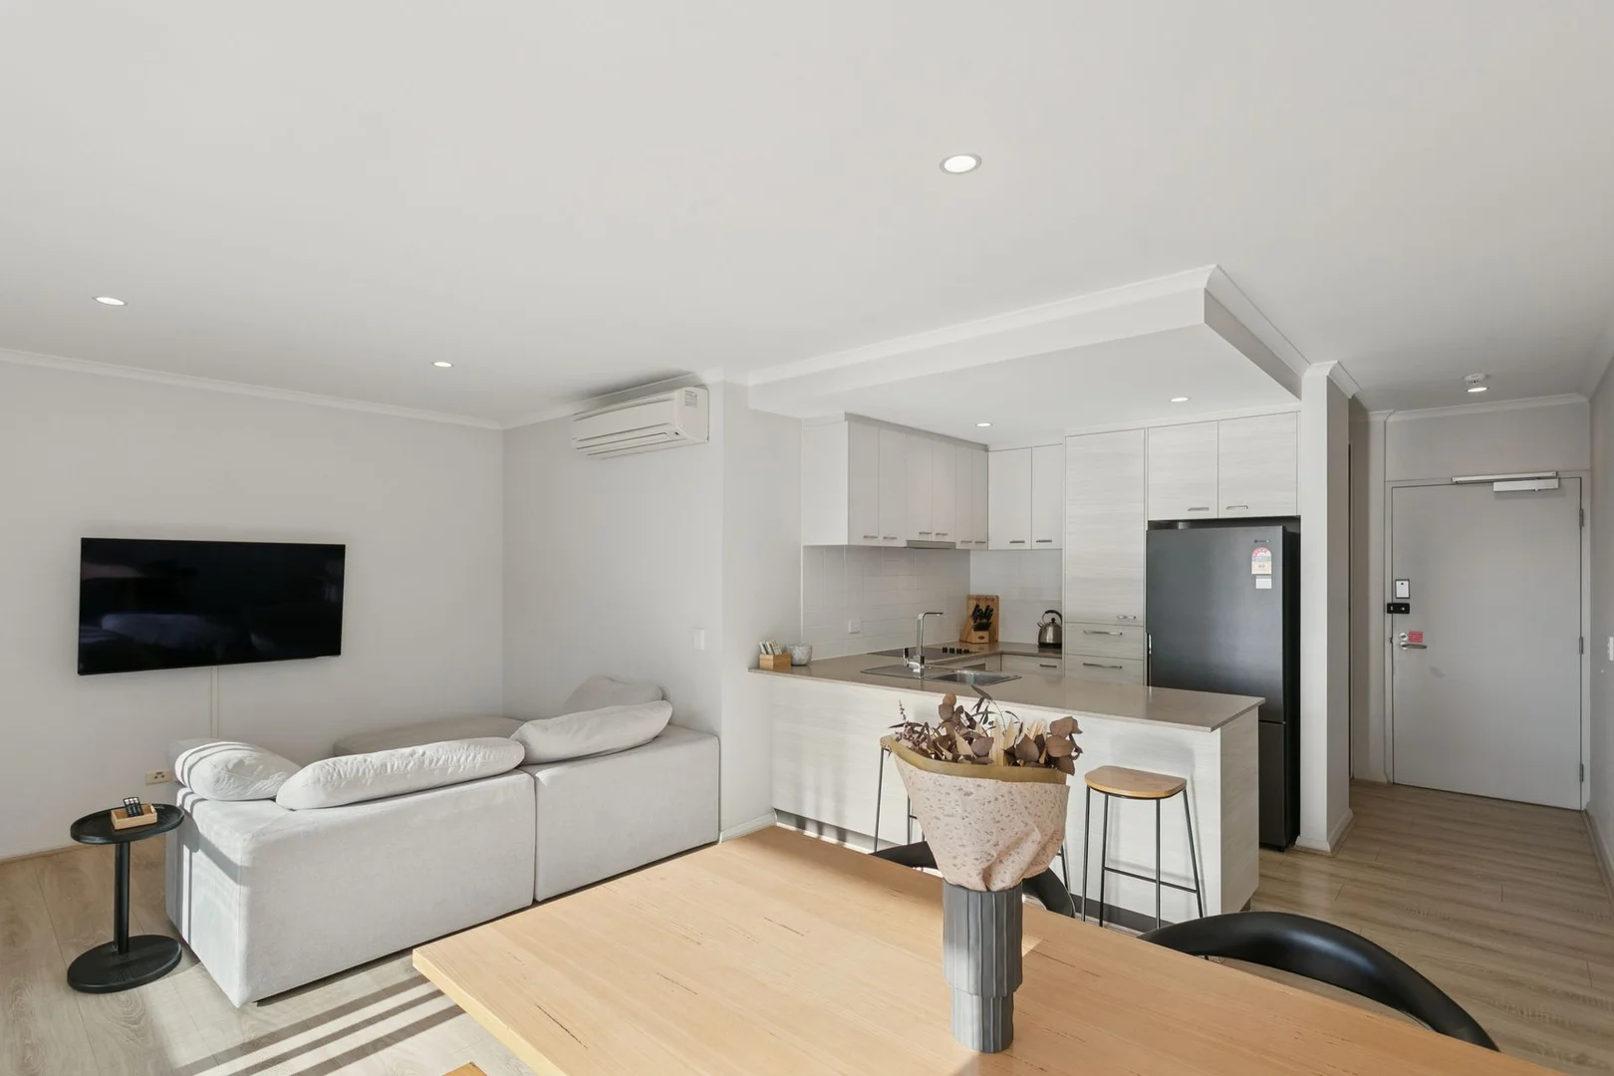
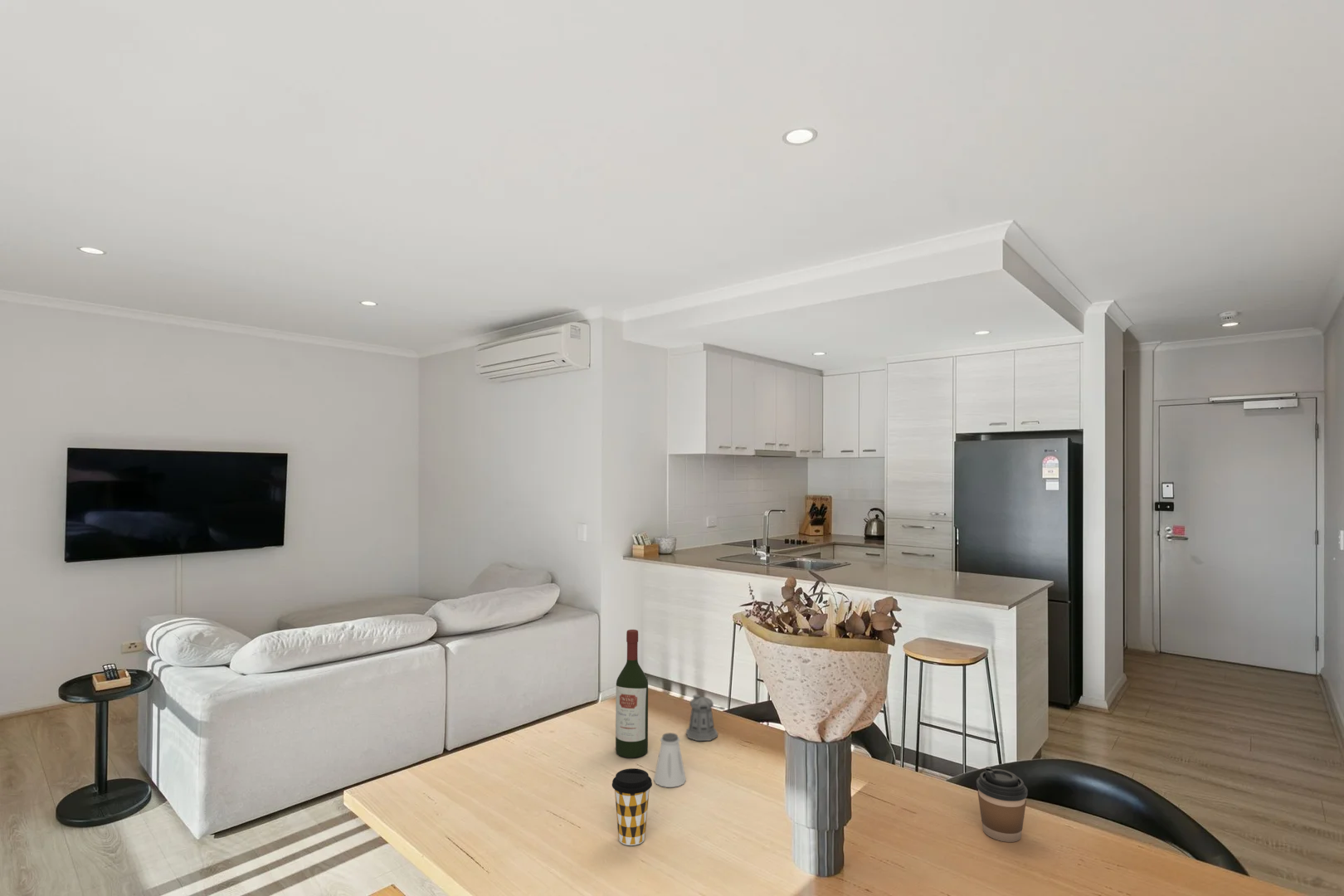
+ wine bottle [615,629,649,758]
+ coffee cup [976,766,1029,843]
+ saltshaker [653,732,687,788]
+ pepper shaker [685,694,726,742]
+ coffee cup [611,767,653,846]
